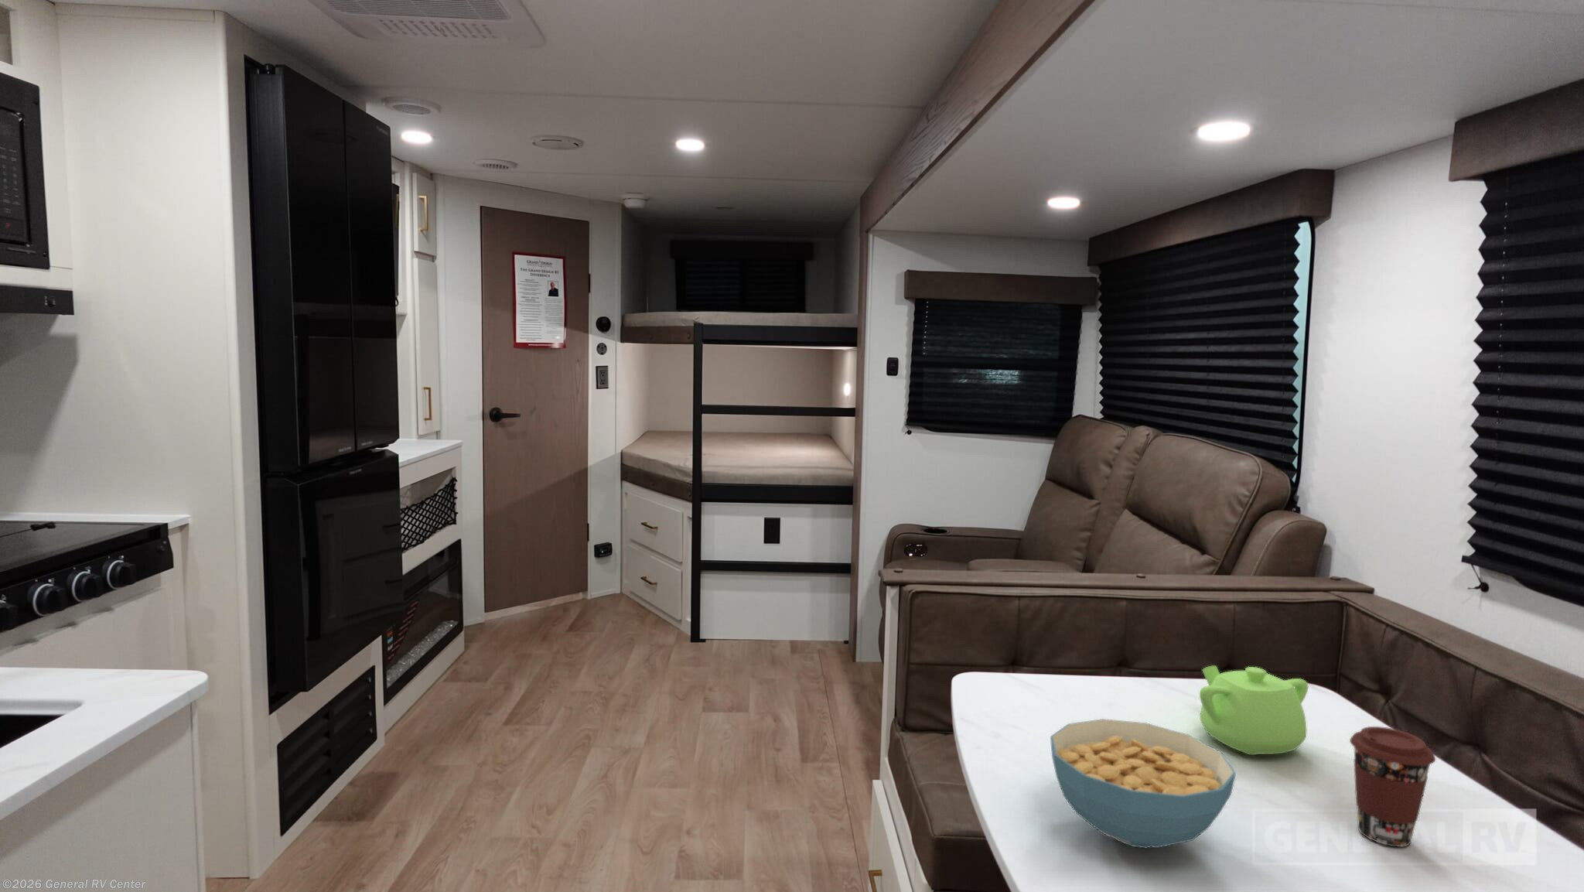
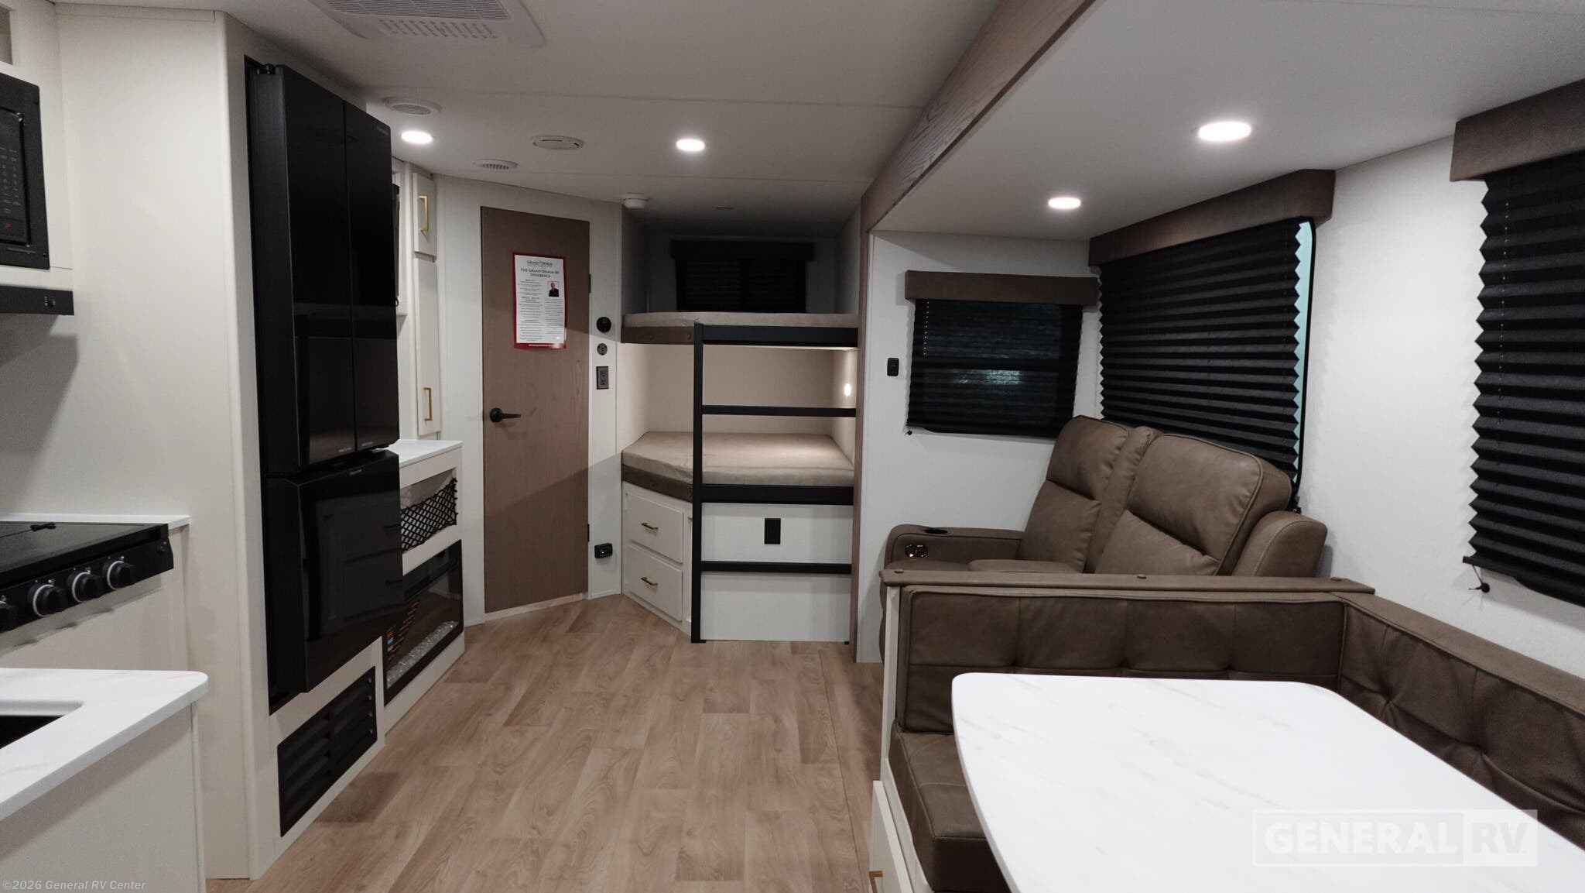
- teapot [1199,666,1309,756]
- coffee cup [1349,726,1436,847]
- cereal bowl [1050,718,1237,848]
